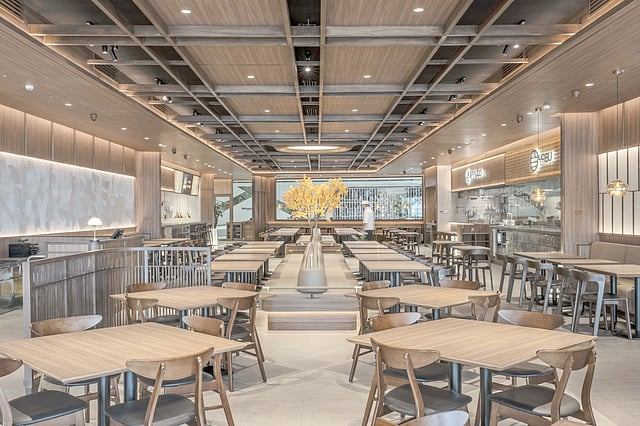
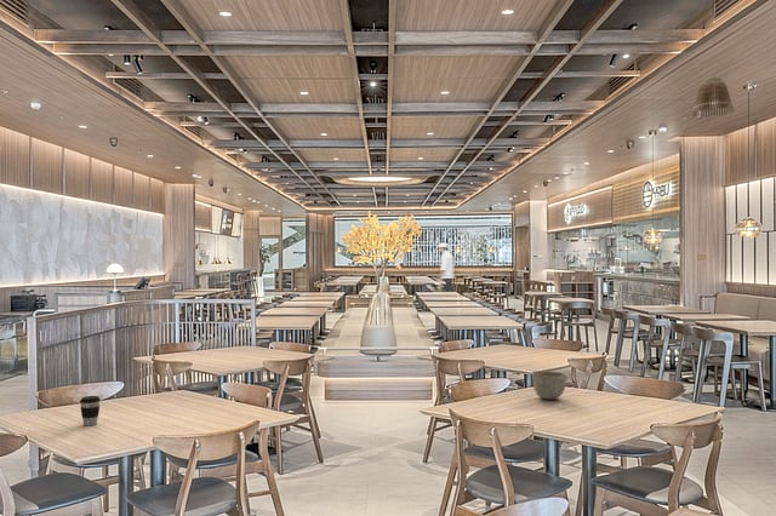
+ coffee cup [79,395,102,426]
+ lamp shade [691,75,735,117]
+ bowl [531,369,569,401]
